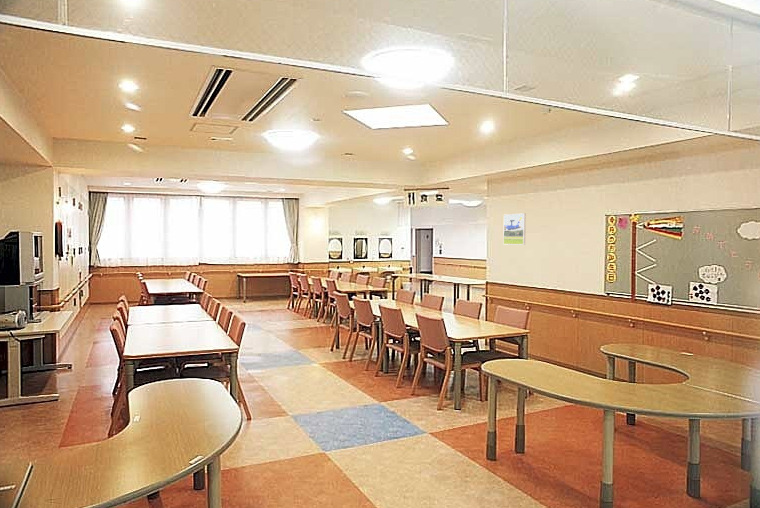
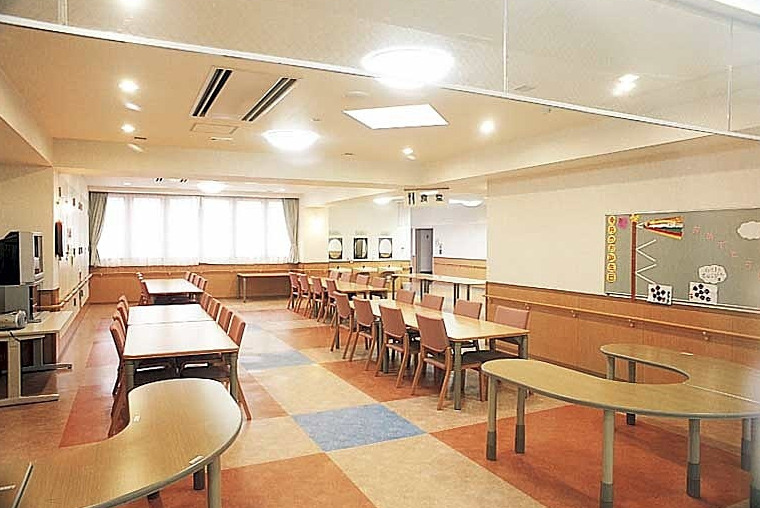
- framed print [502,212,527,246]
